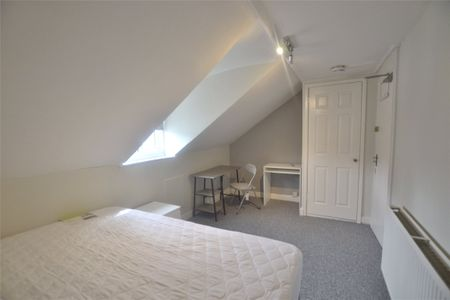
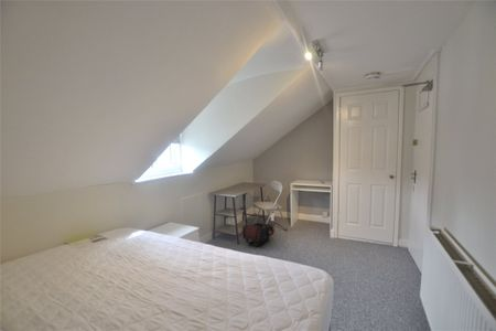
+ satchel [241,222,276,247]
